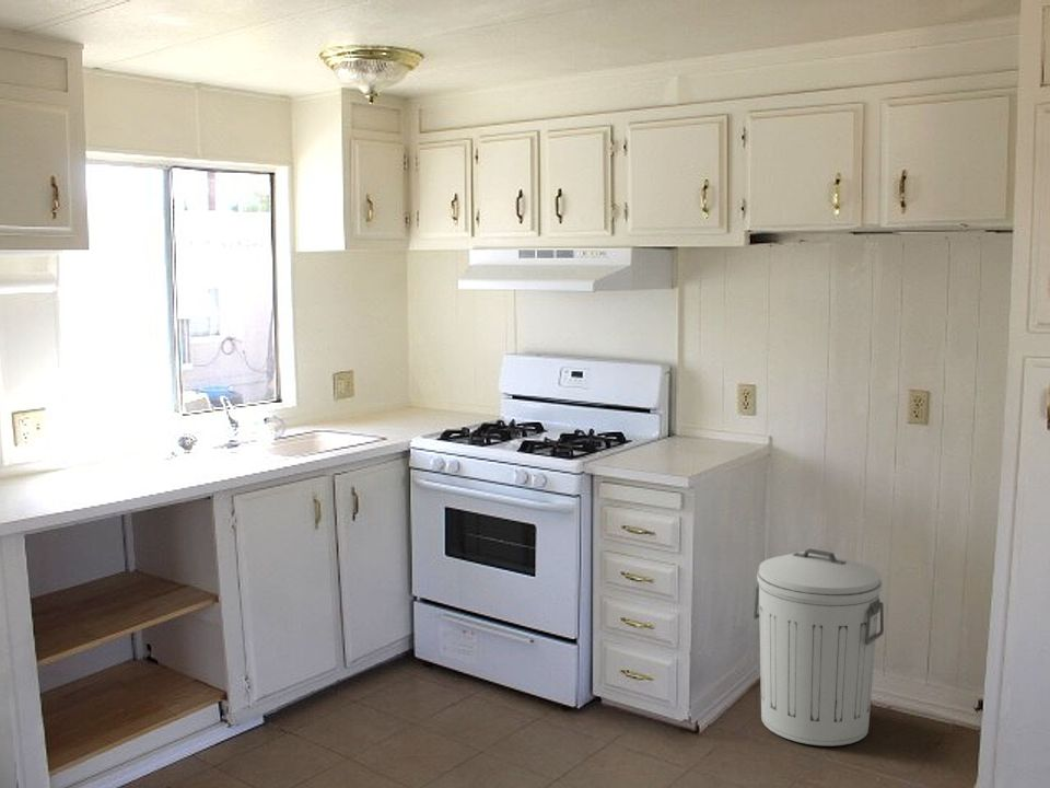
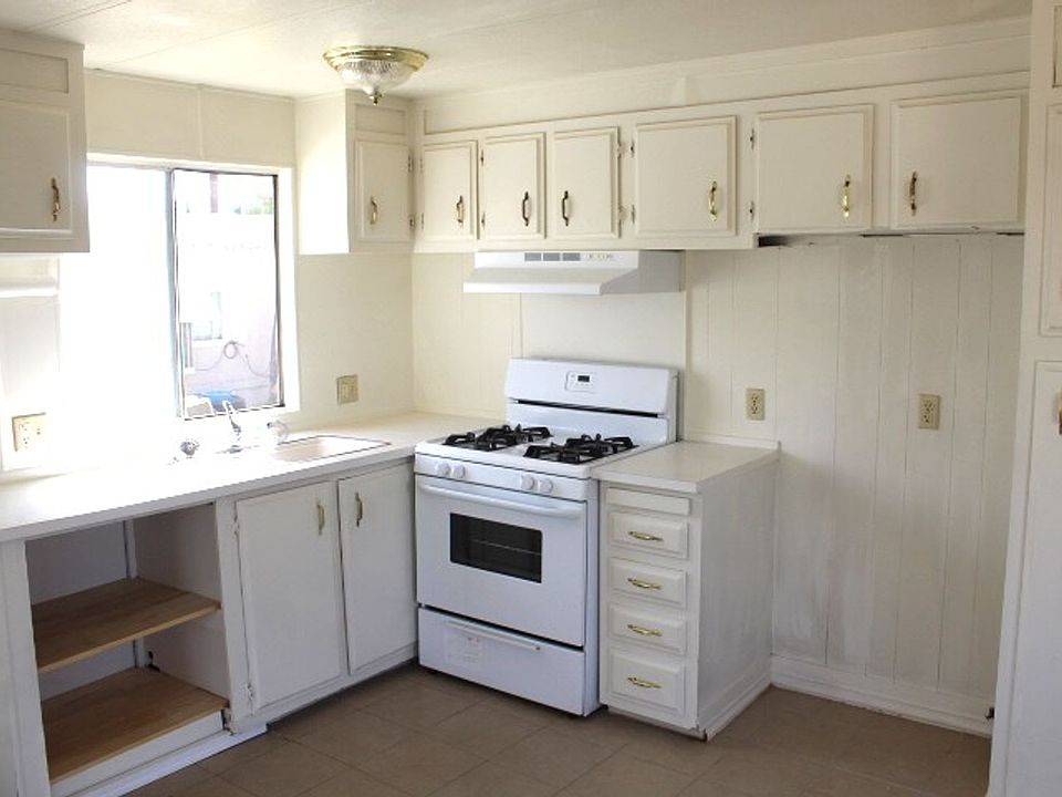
- trash can [752,547,885,746]
